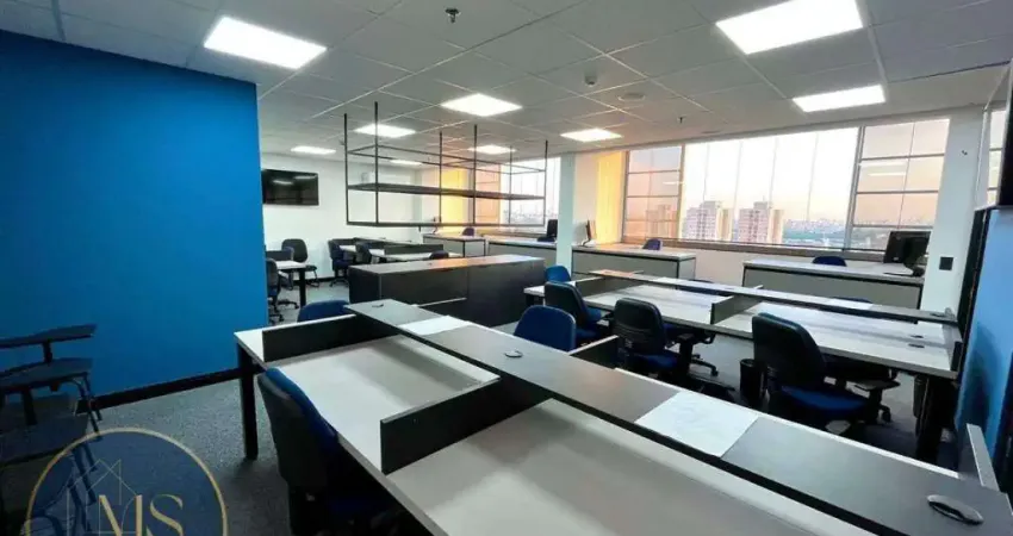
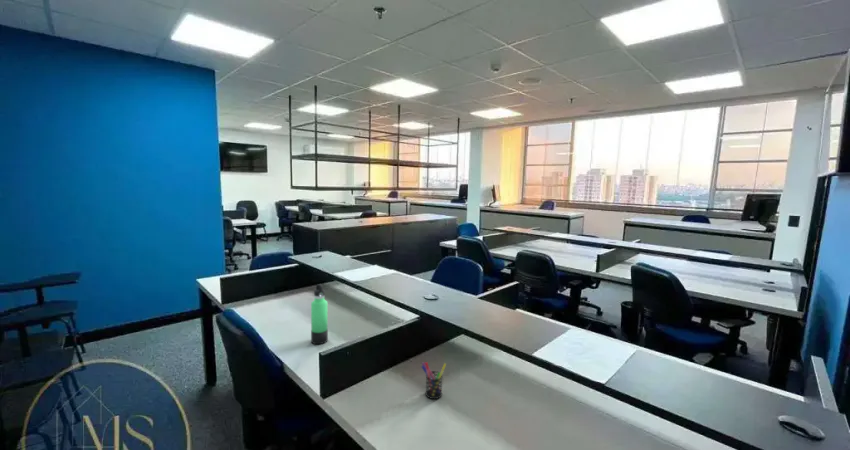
+ thermos bottle [310,283,329,345]
+ pen holder [421,361,447,400]
